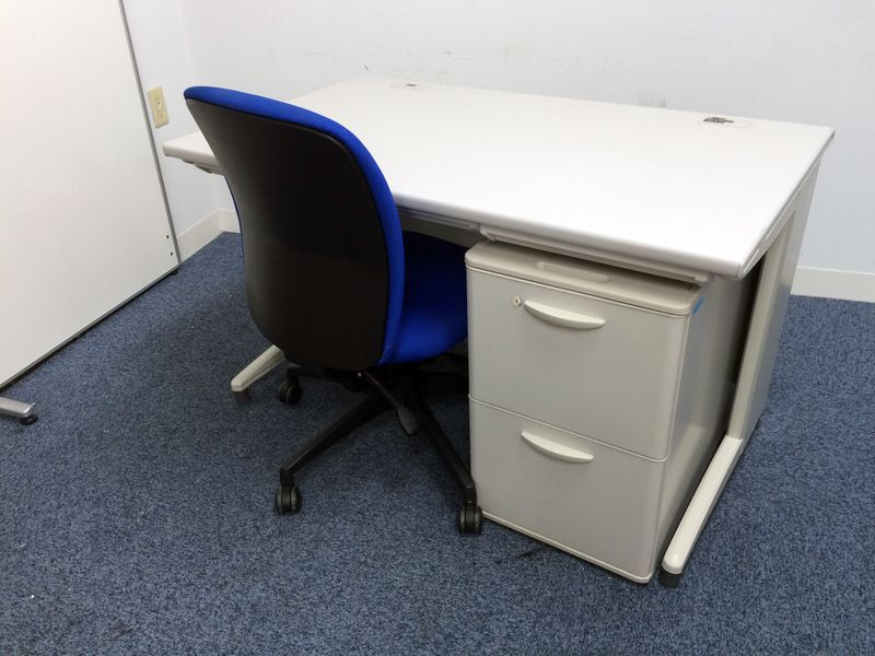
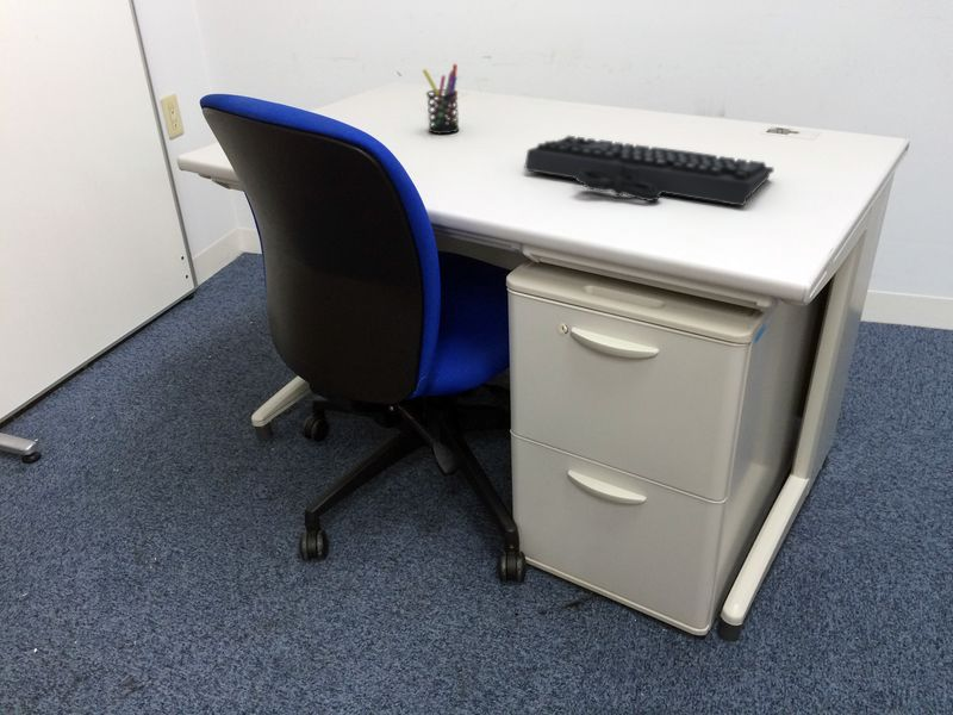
+ pen holder [422,63,461,135]
+ keyboard [524,135,776,207]
